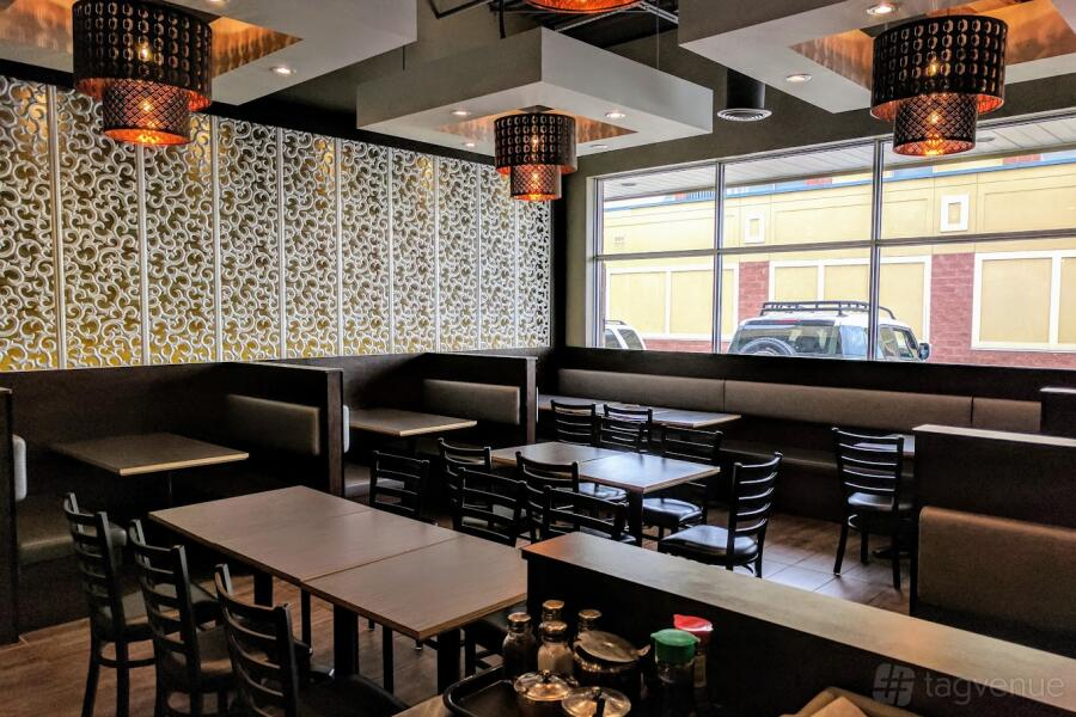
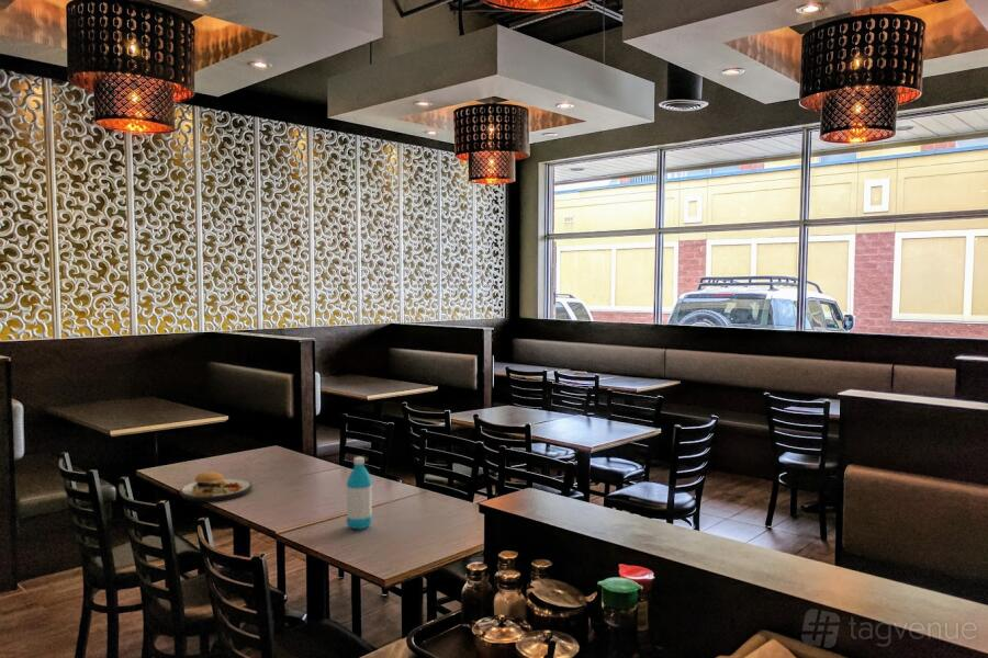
+ plate [179,460,254,503]
+ water bottle [345,456,373,531]
